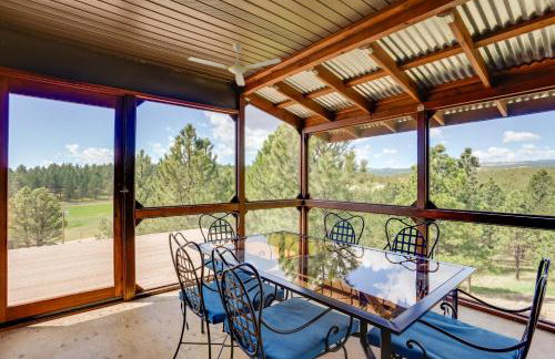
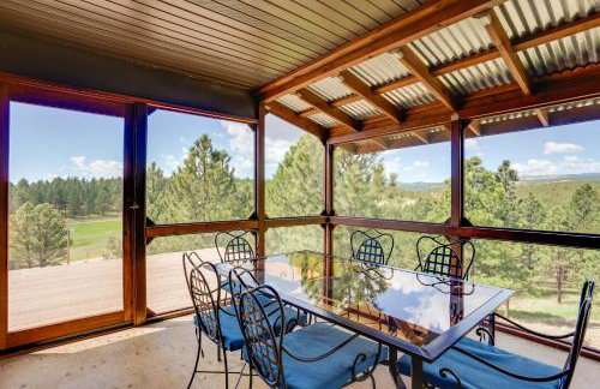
- ceiling fan [186,42,282,86]
